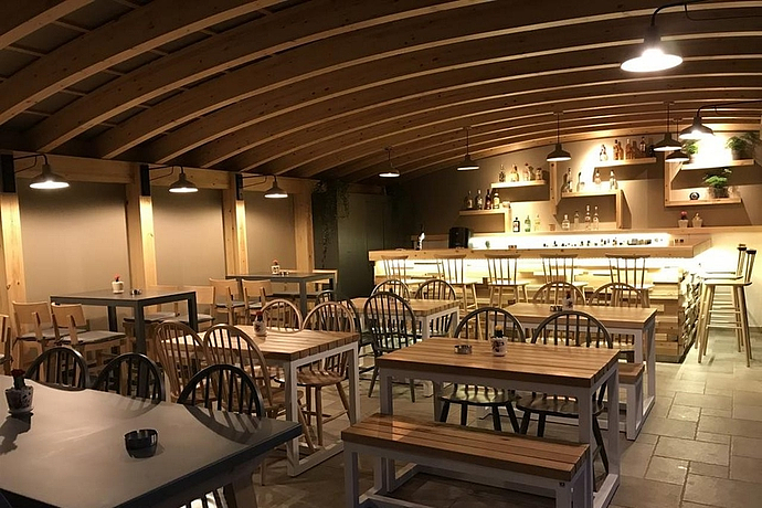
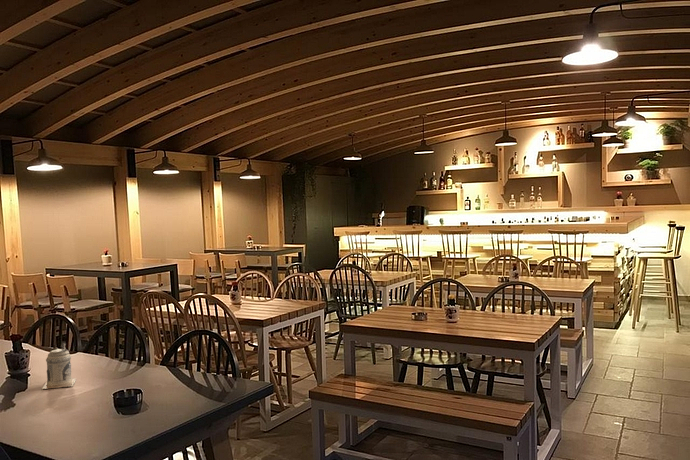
+ beer mug [41,341,77,390]
